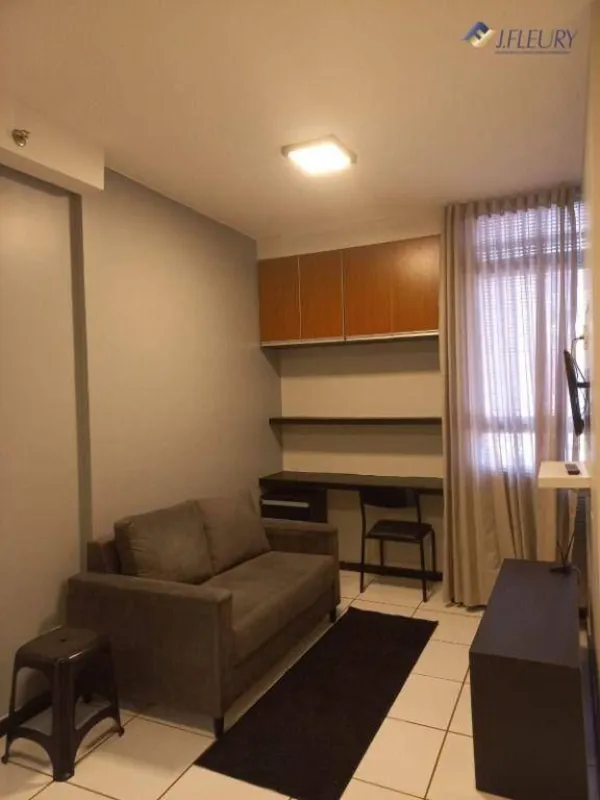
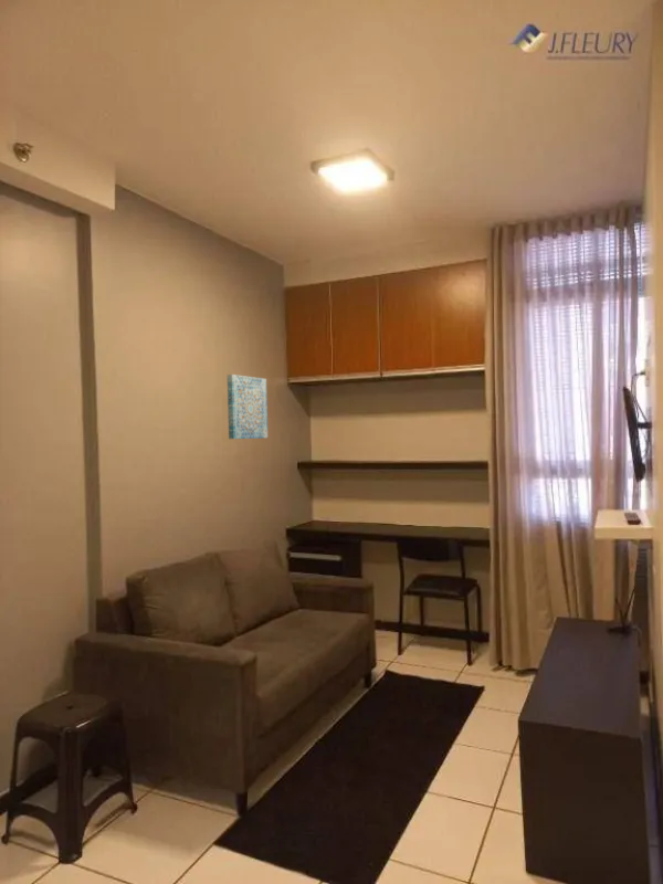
+ wall art [227,373,269,440]
